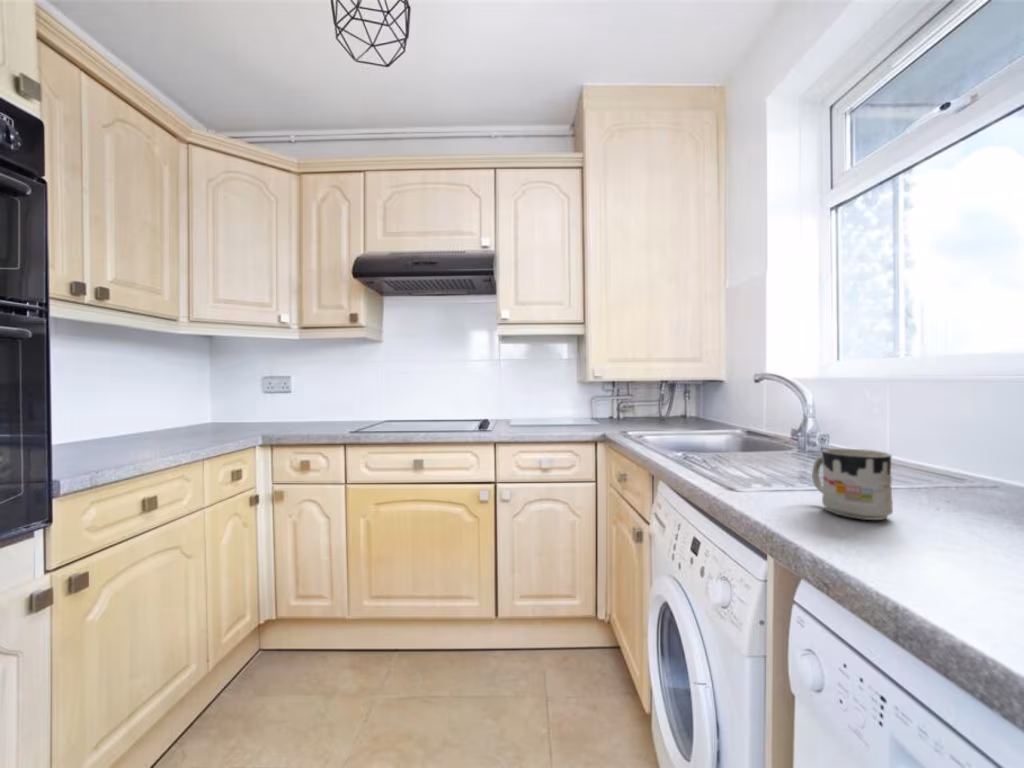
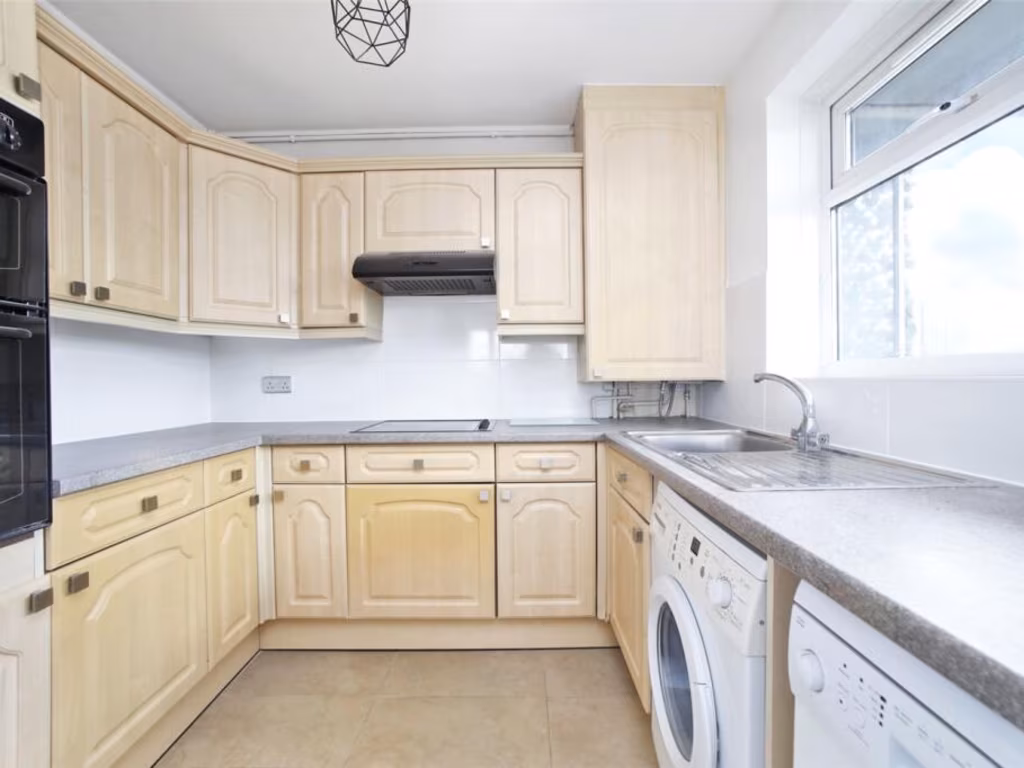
- mug [811,448,894,521]
